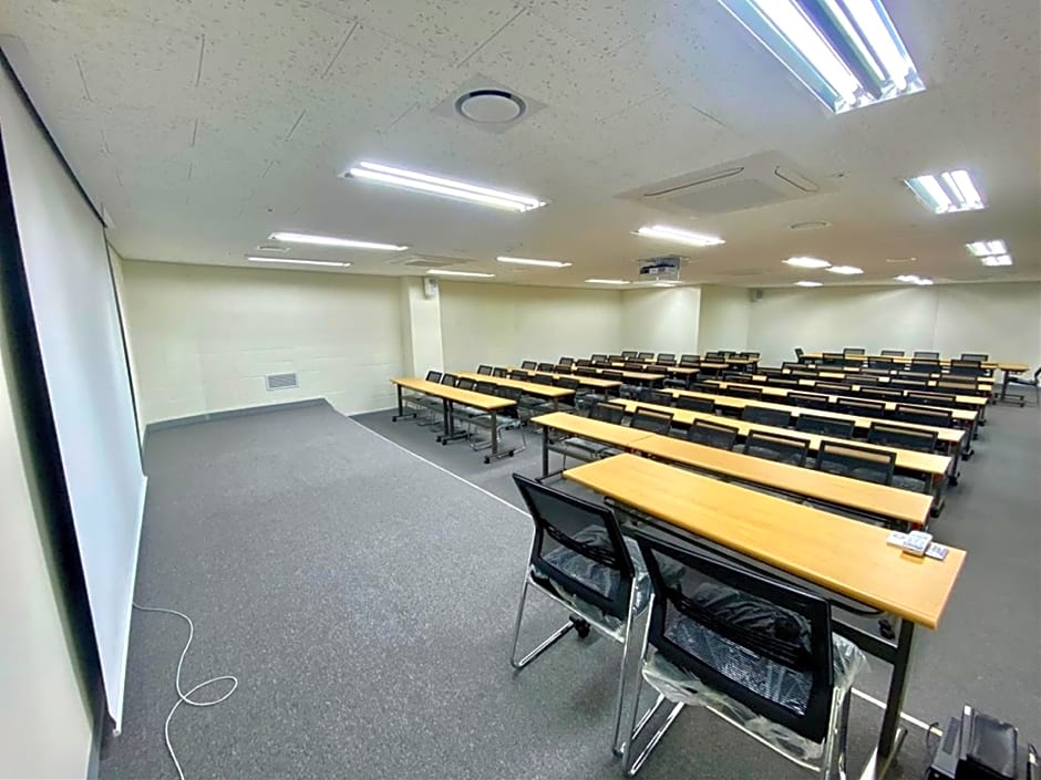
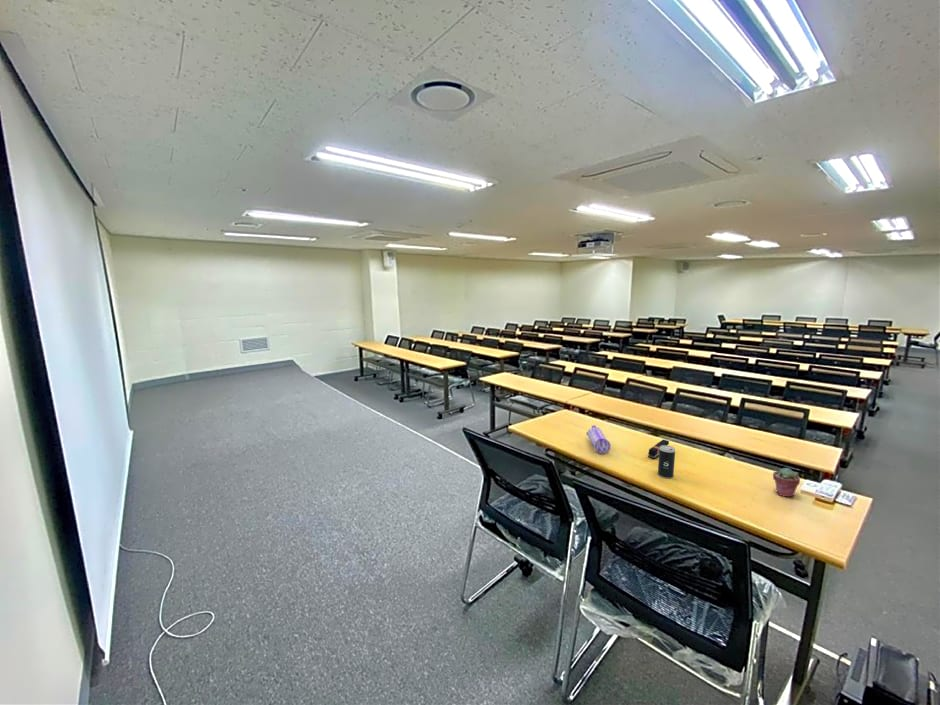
+ beverage can [657,445,676,479]
+ pencil case [585,424,611,455]
+ potted succulent [772,467,801,498]
+ stapler [647,439,670,460]
